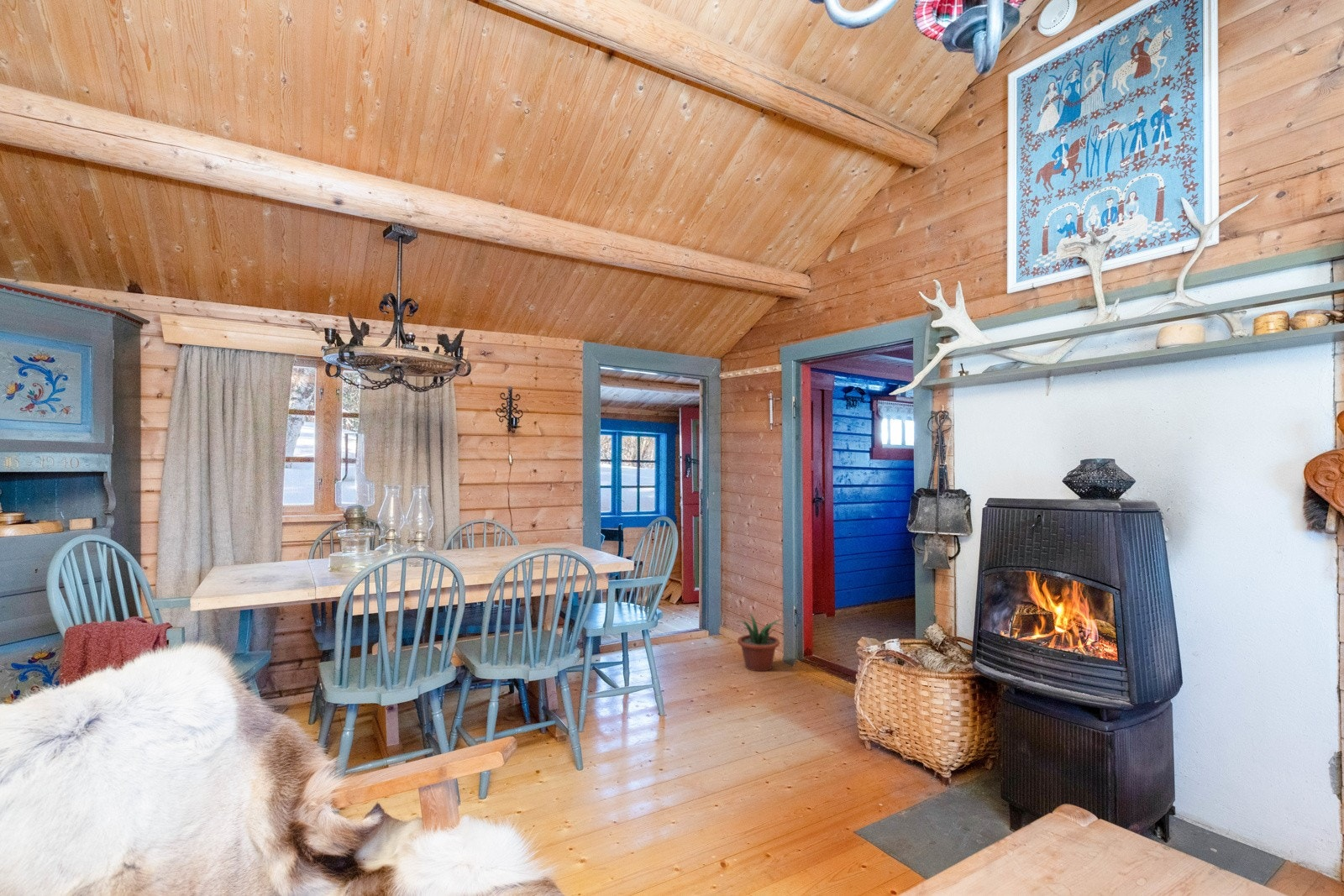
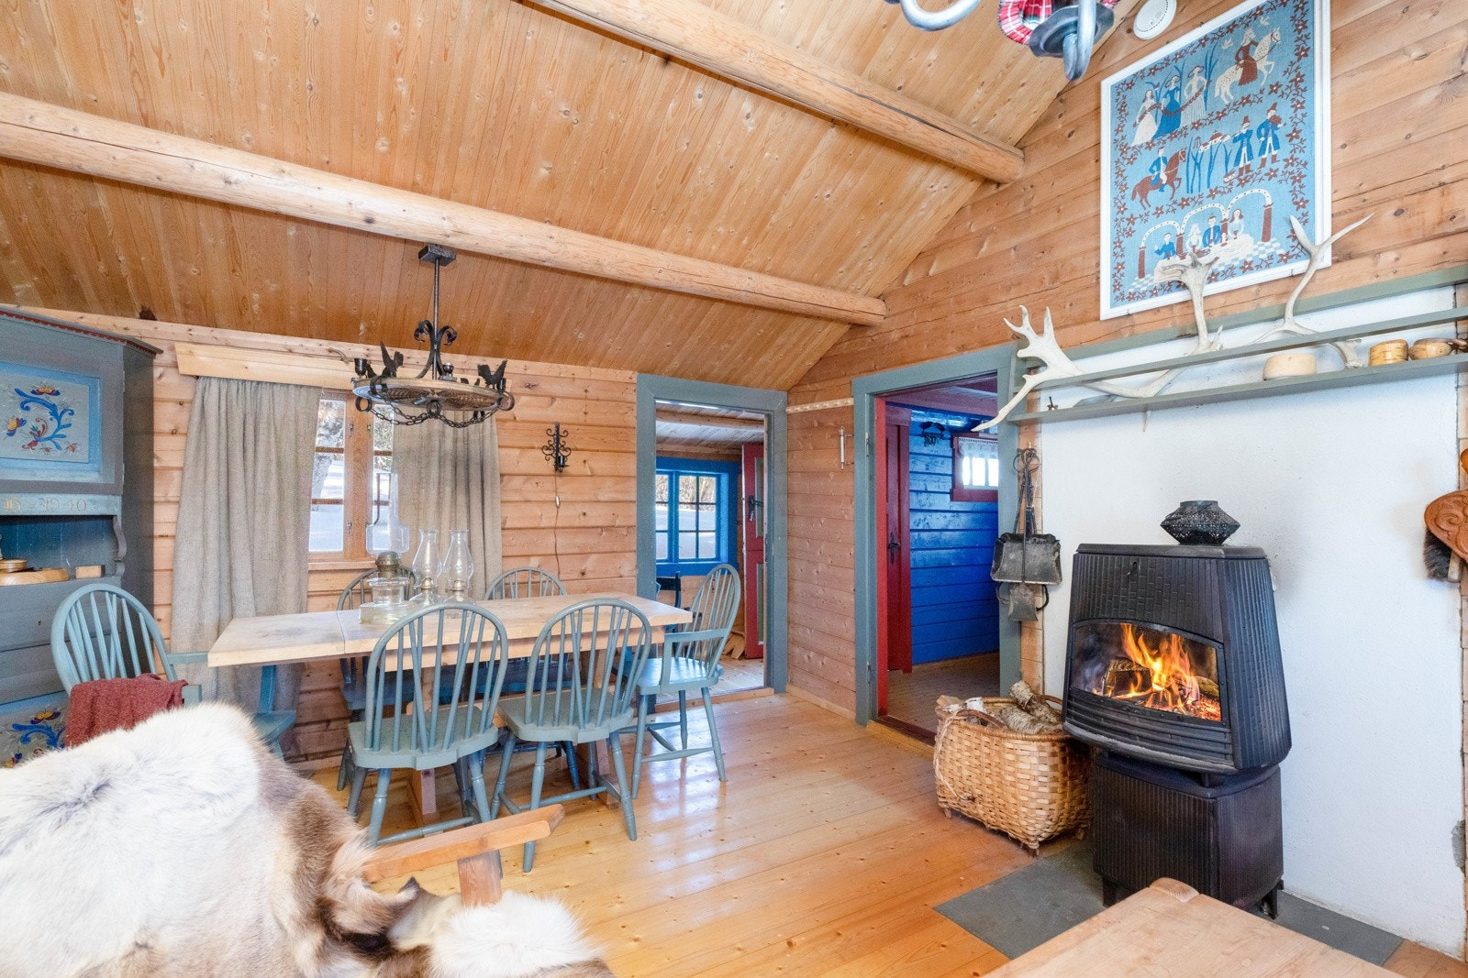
- potted plant [735,613,785,672]
